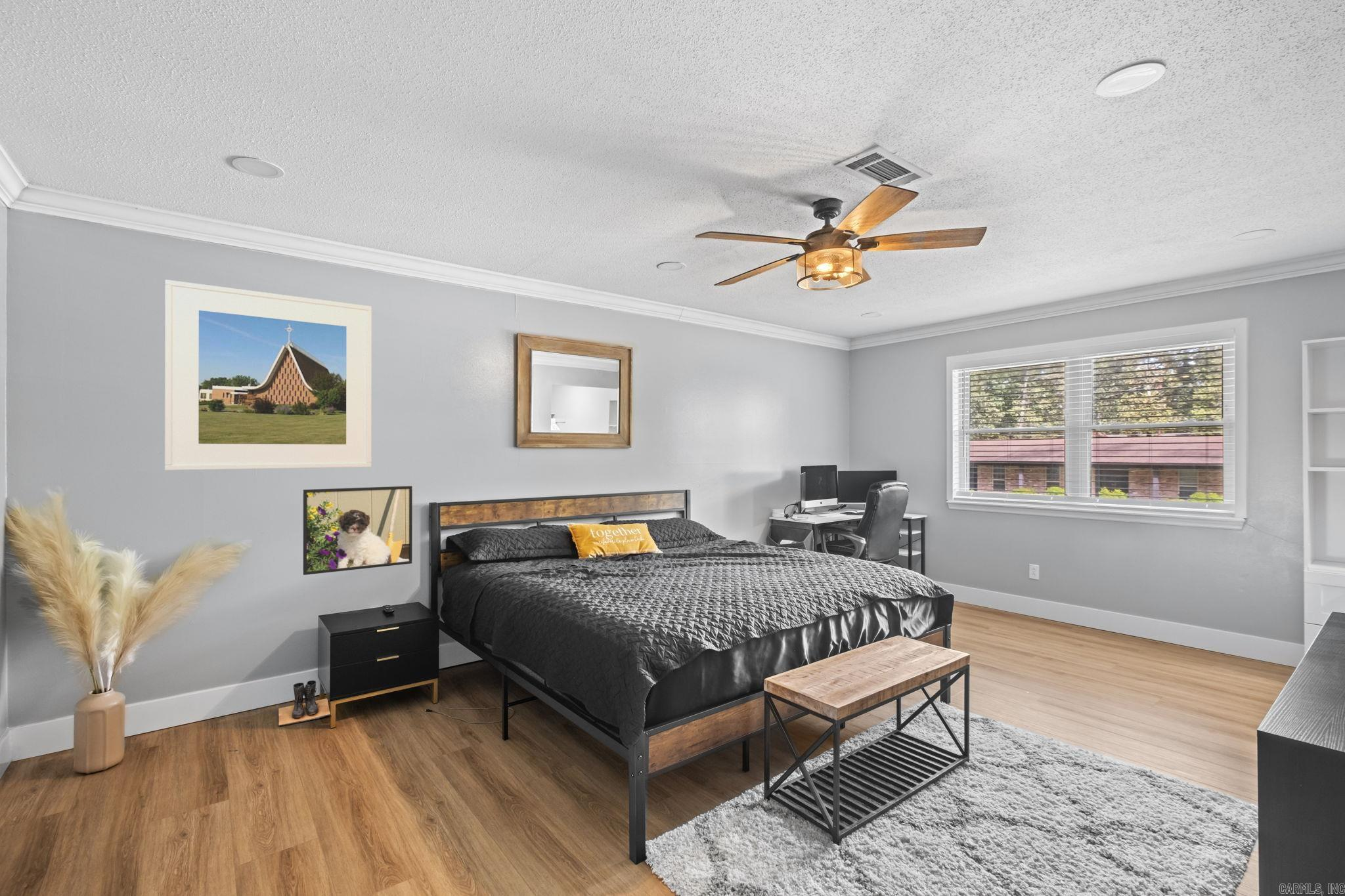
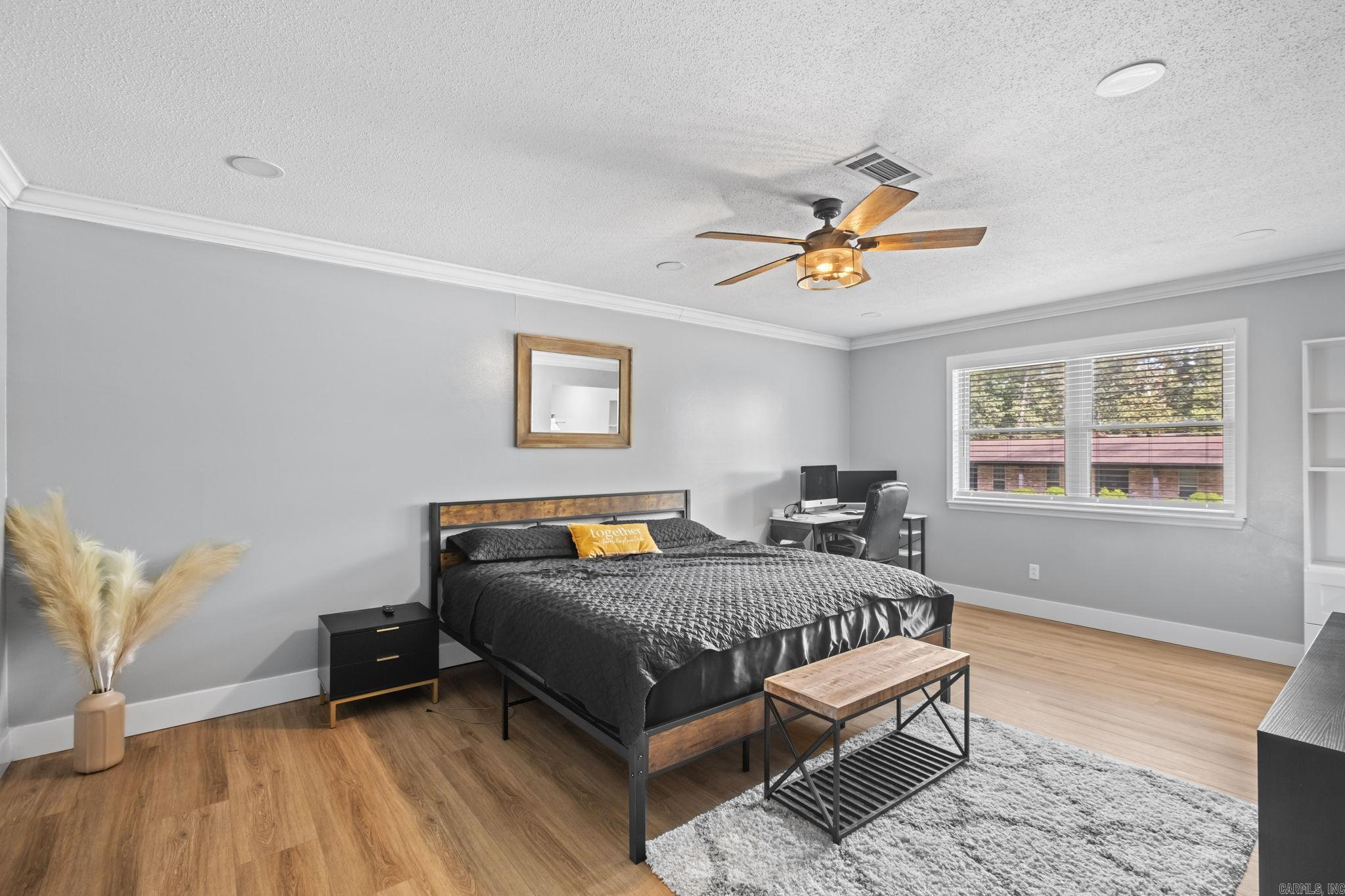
- boots [278,680,331,727]
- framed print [302,485,413,576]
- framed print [164,279,372,471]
